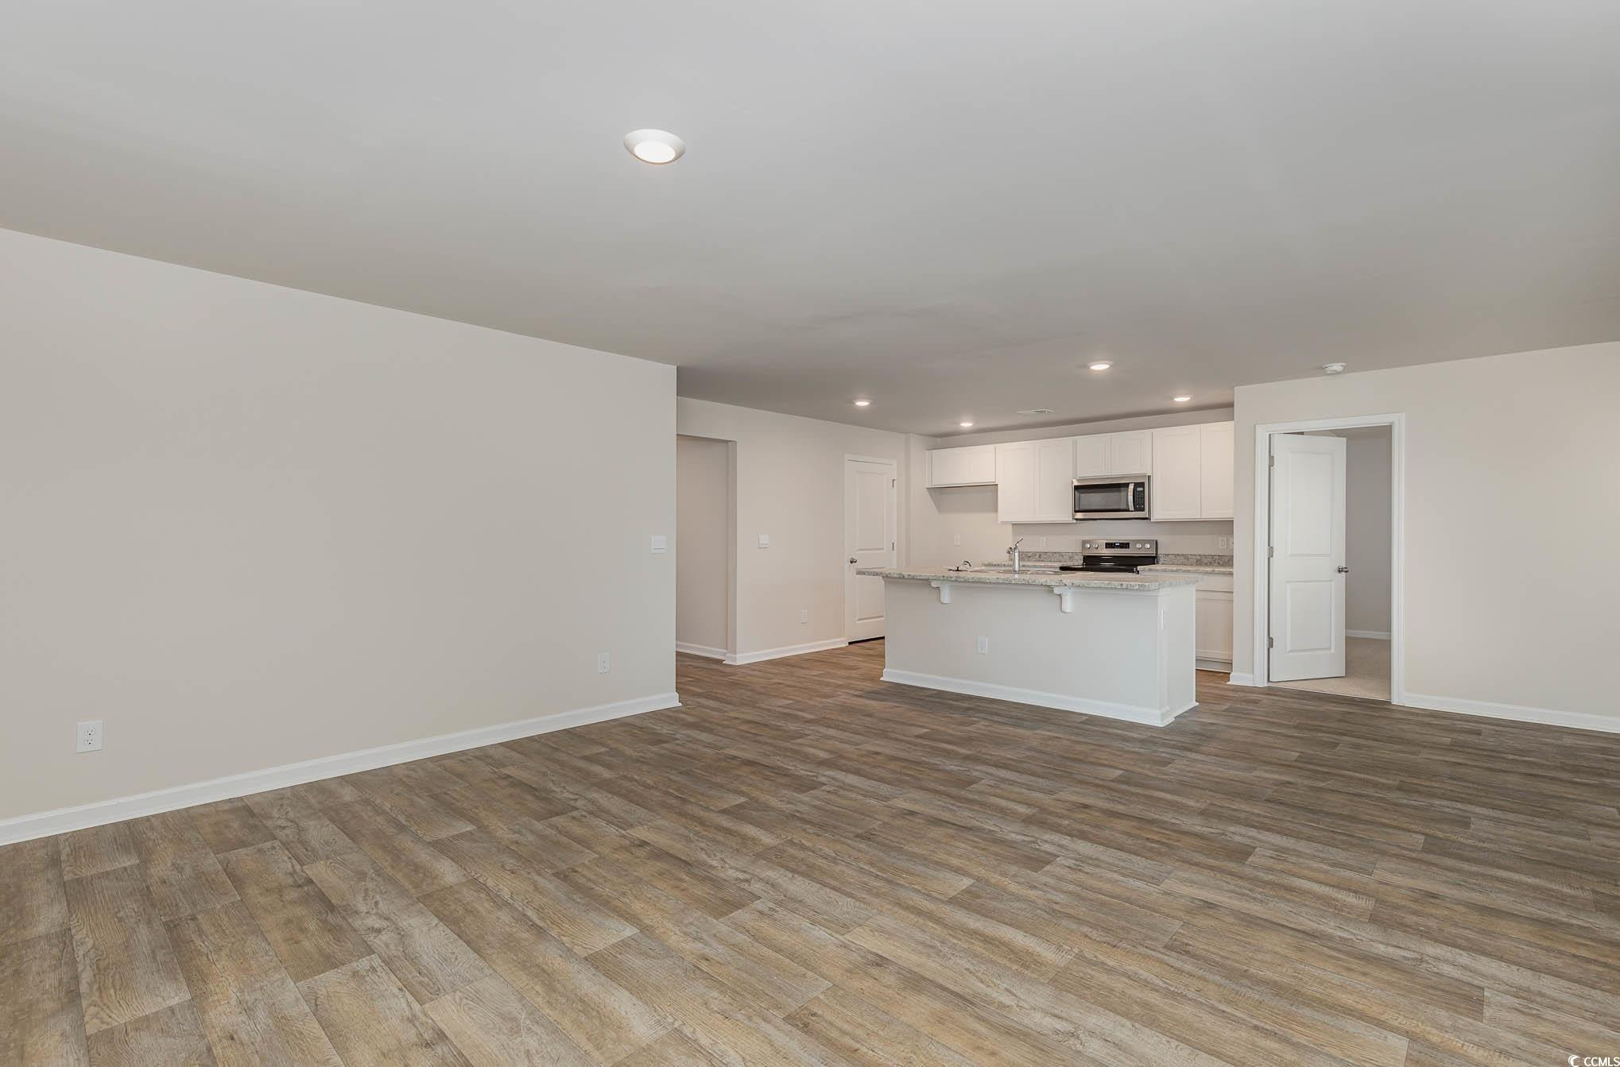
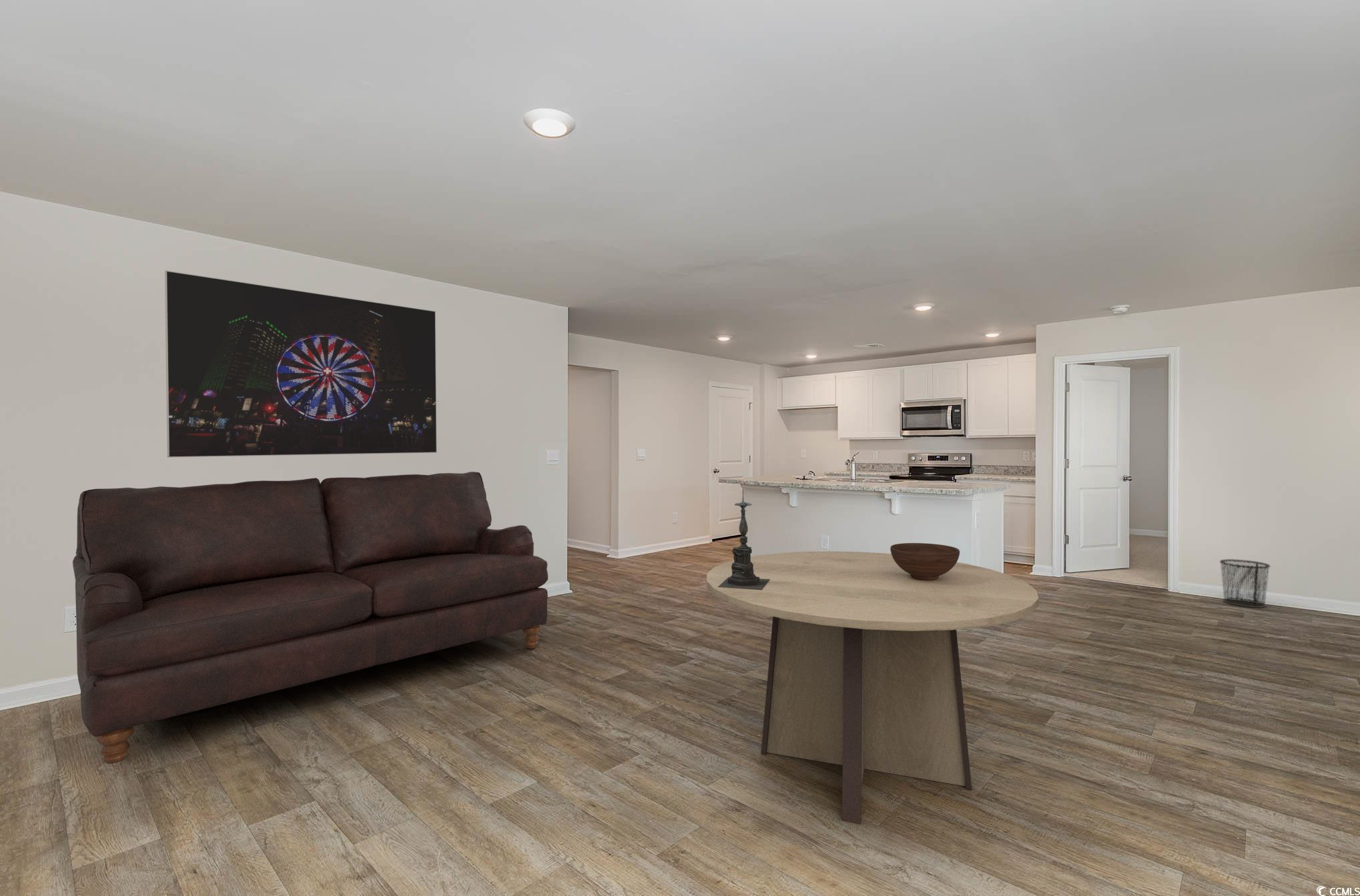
+ waste bin [1219,558,1271,608]
+ candle holder [718,489,770,590]
+ bowl [890,542,960,580]
+ dining table [706,550,1039,825]
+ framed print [164,270,438,458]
+ sofa [72,471,549,765]
